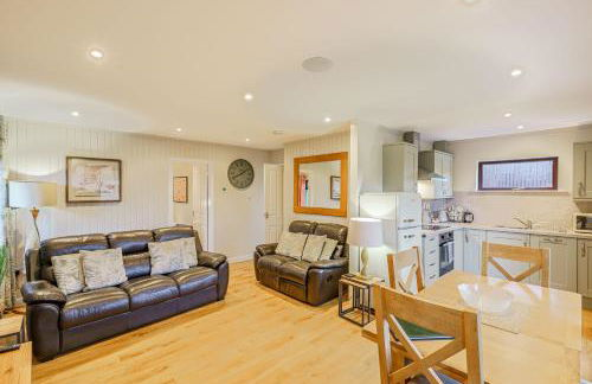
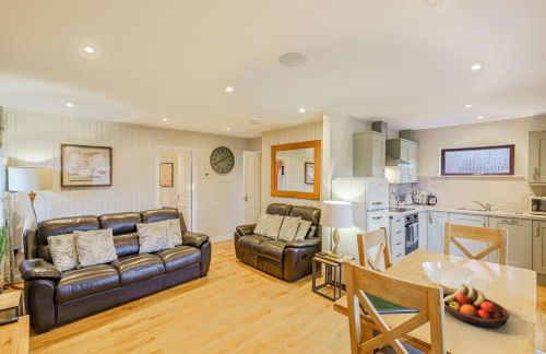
+ fruit bowl [434,283,511,329]
